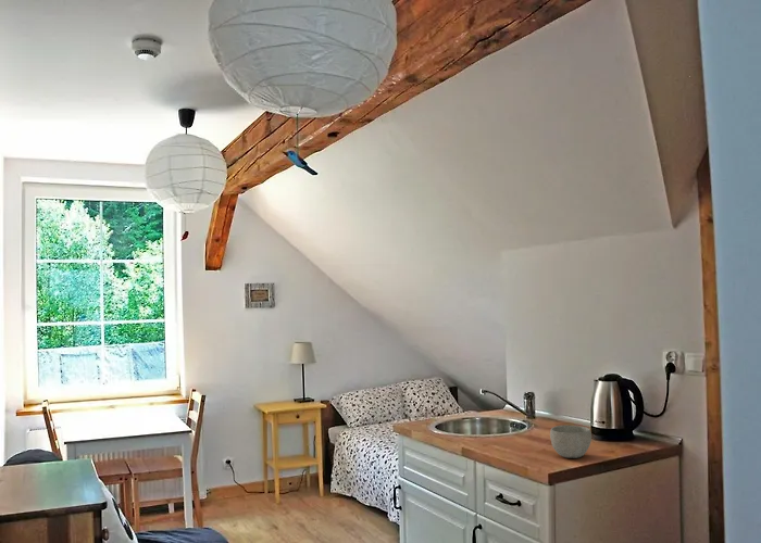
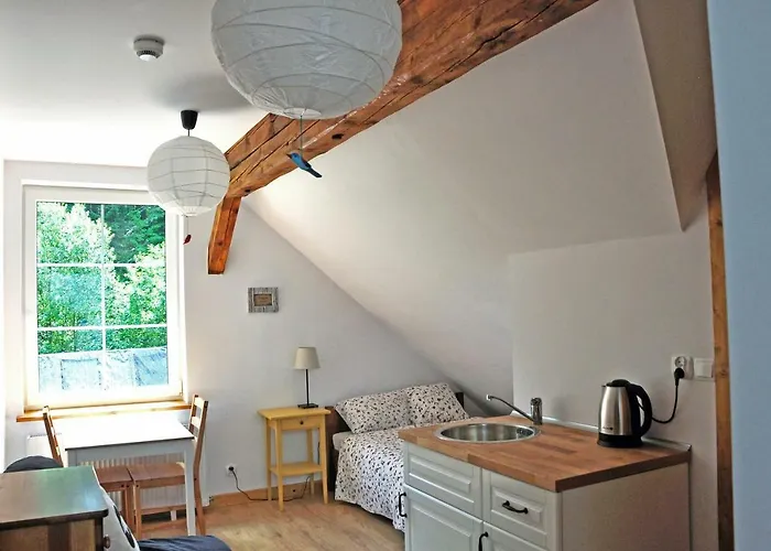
- bowl [549,425,592,459]
